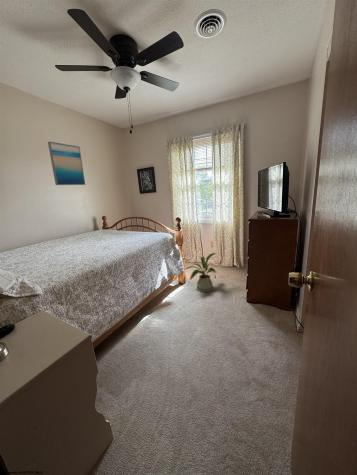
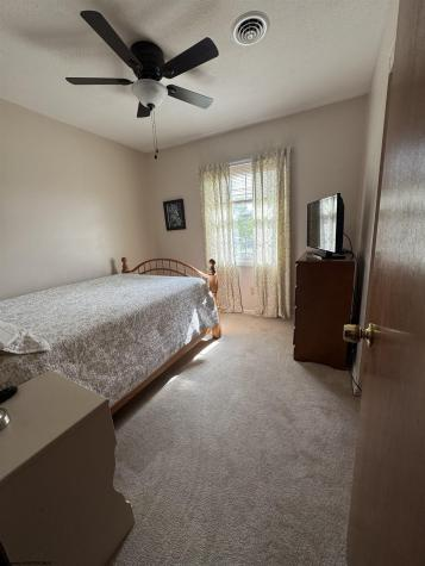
- wall art [47,141,86,186]
- house plant [183,252,217,293]
